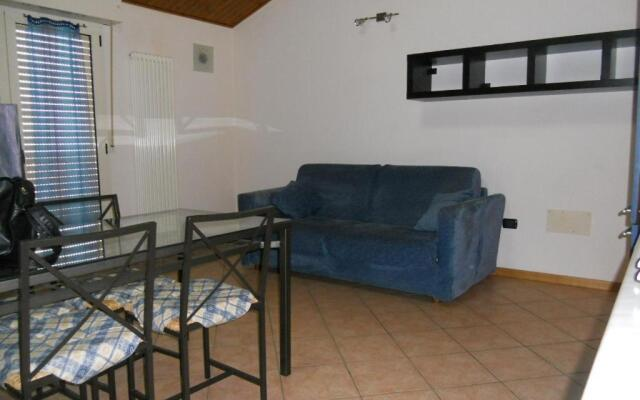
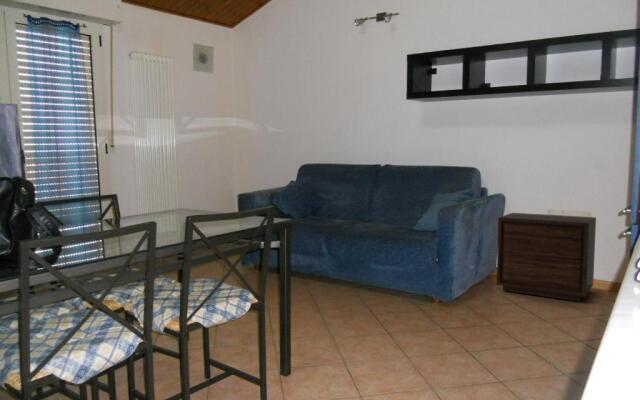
+ nightstand [496,212,597,302]
